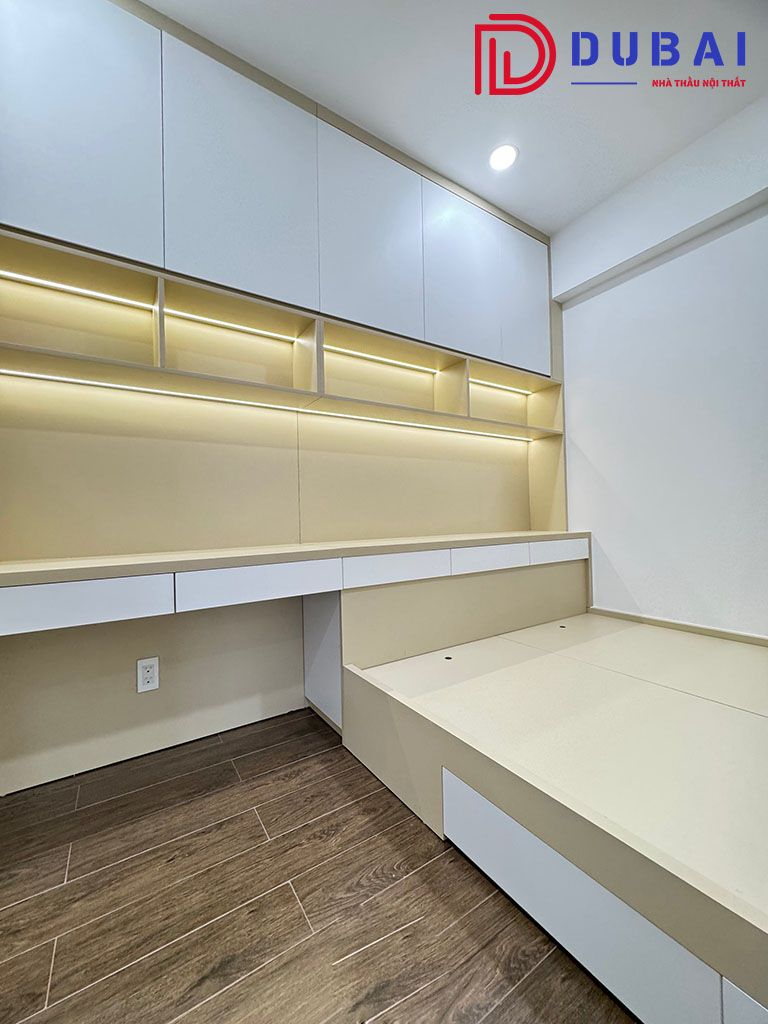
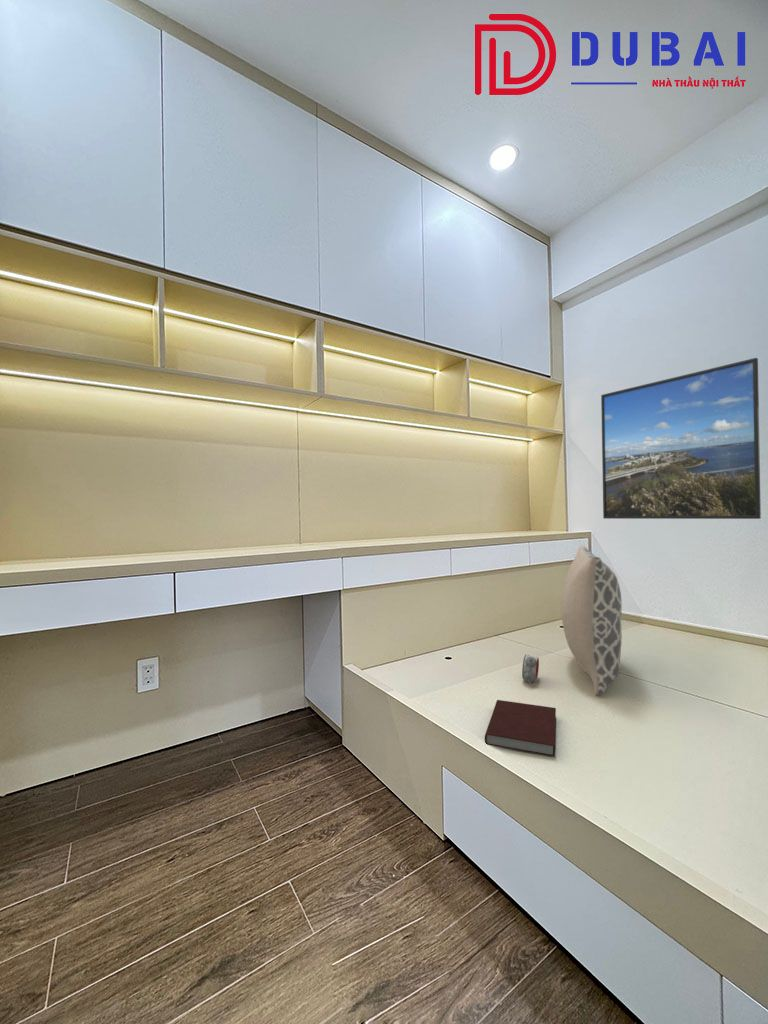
+ alarm clock [521,654,540,683]
+ pillow [560,545,623,696]
+ notebook [484,699,557,758]
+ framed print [600,357,762,520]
